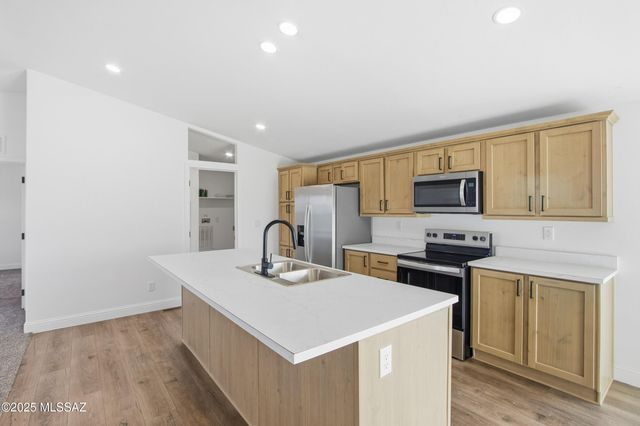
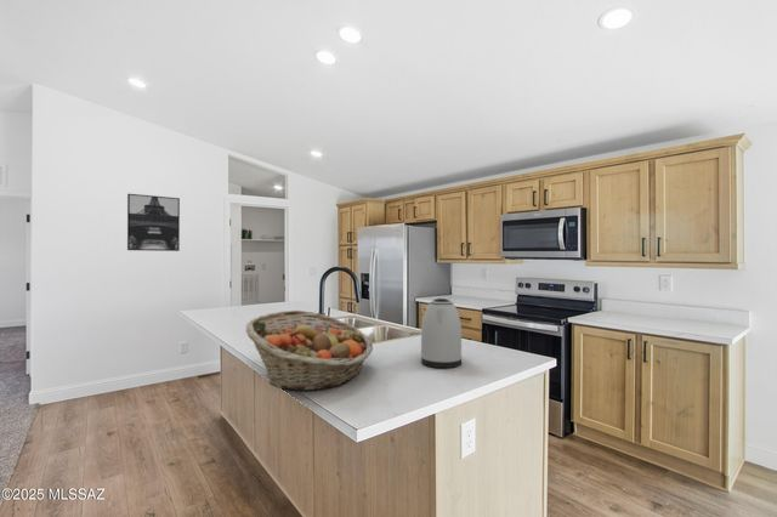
+ wall art [126,193,181,252]
+ kettle [420,297,463,369]
+ fruit basket [245,309,374,392]
